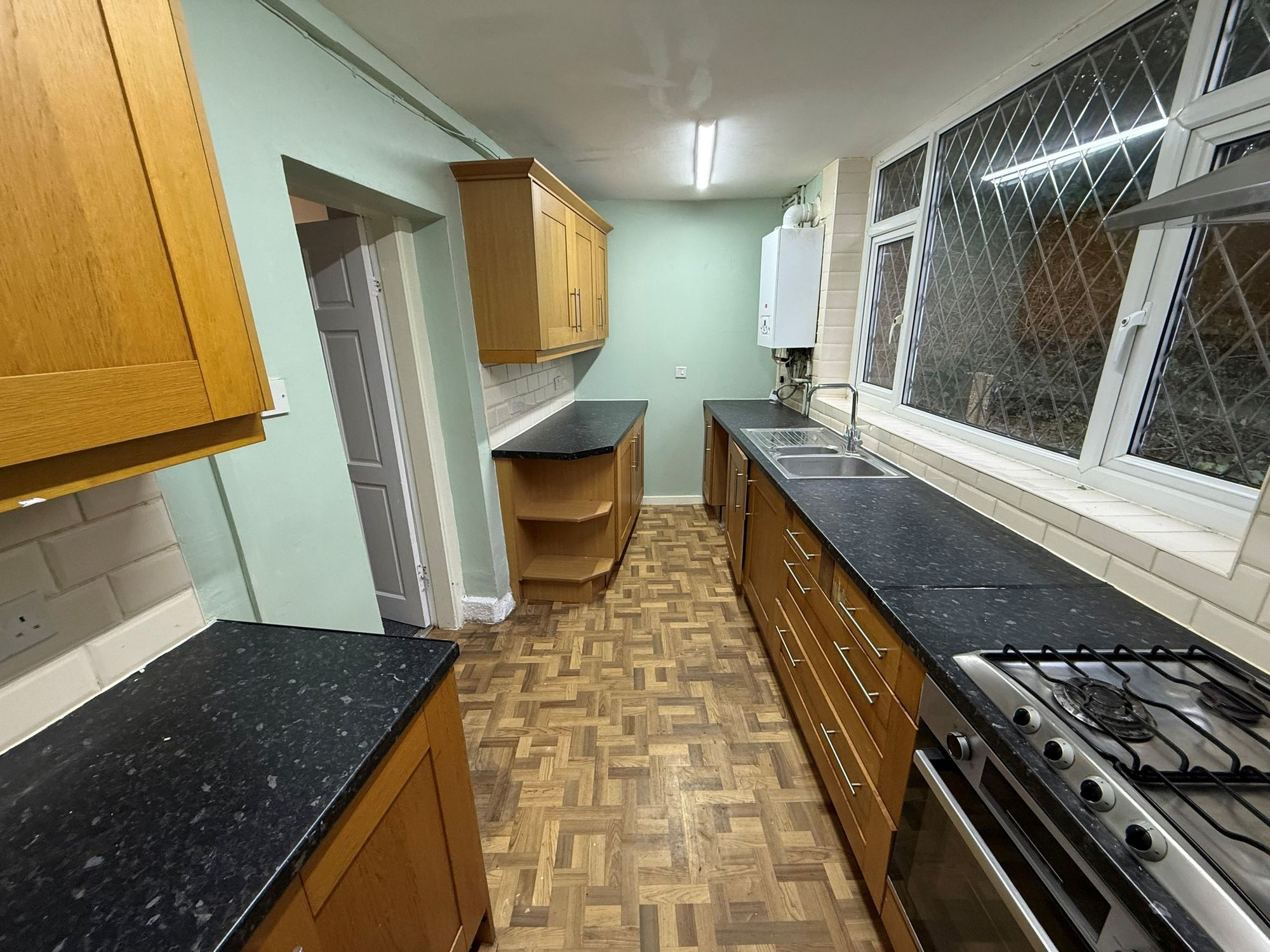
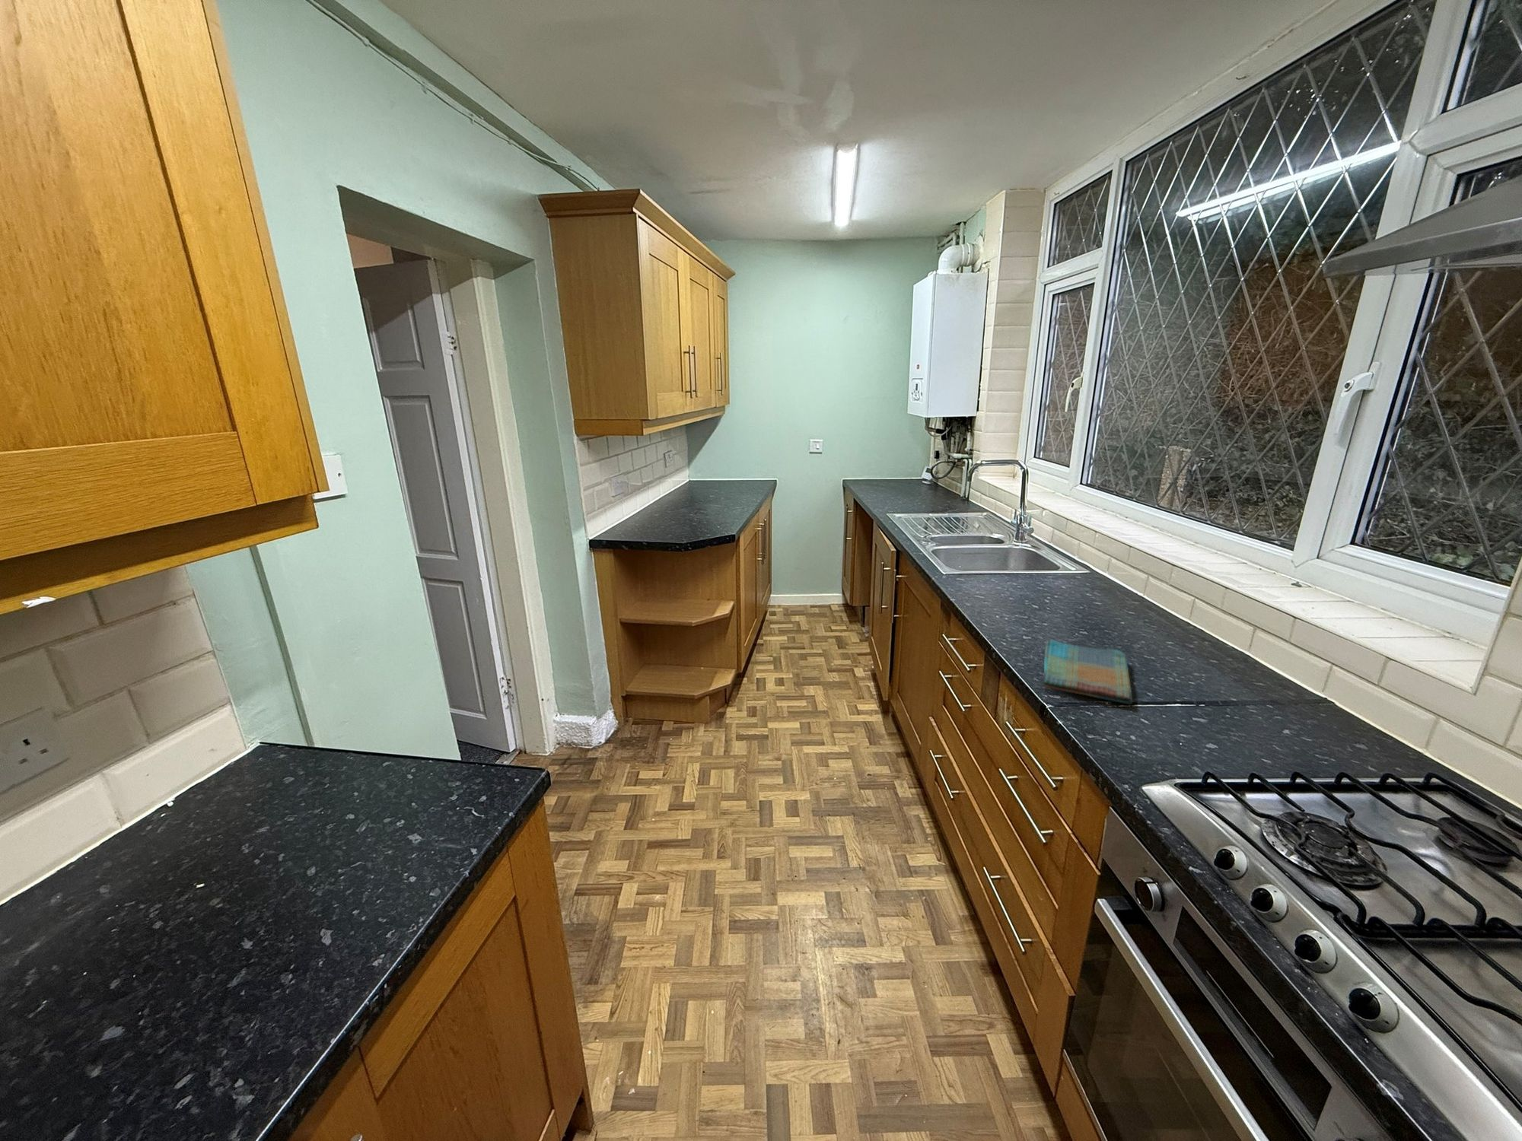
+ dish towel [1043,639,1134,705]
